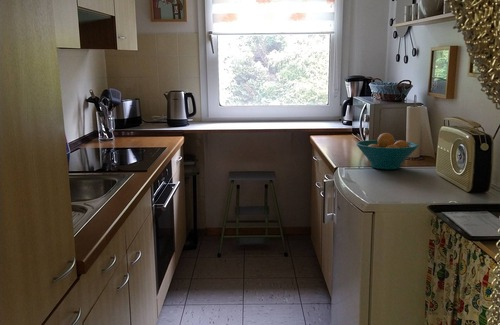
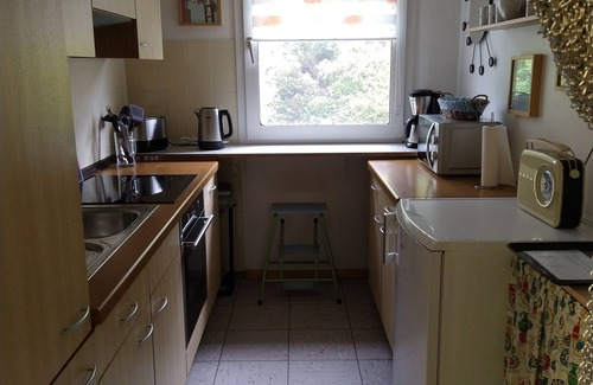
- fruit bowl [355,132,419,170]
